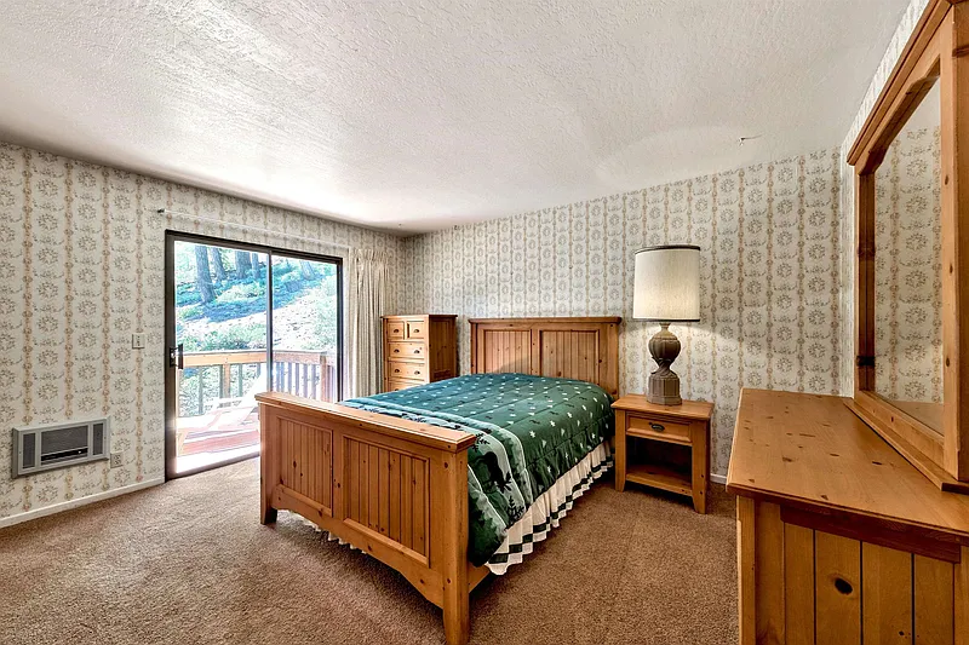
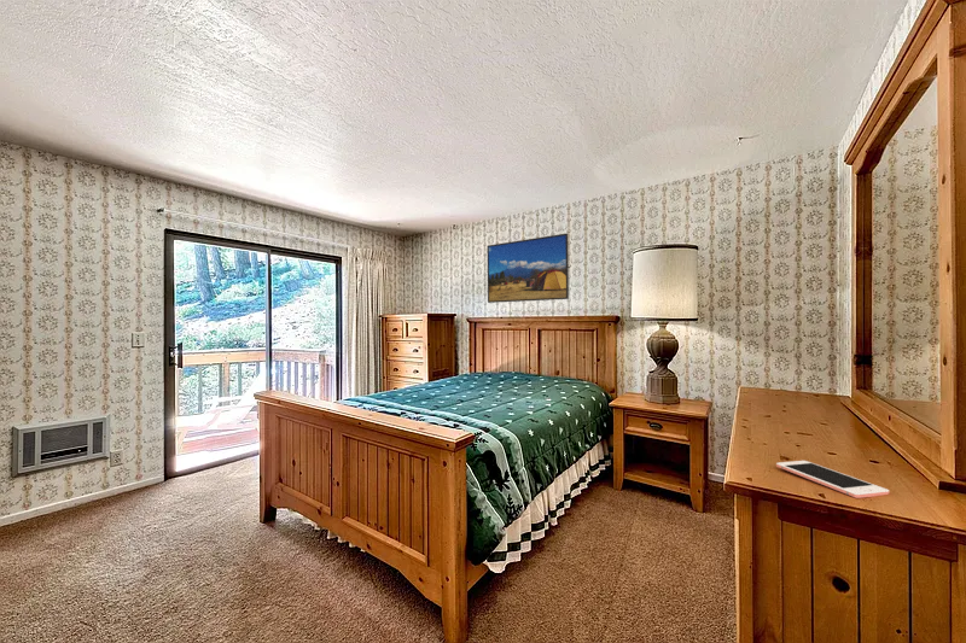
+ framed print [487,233,570,304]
+ cell phone [775,460,890,499]
